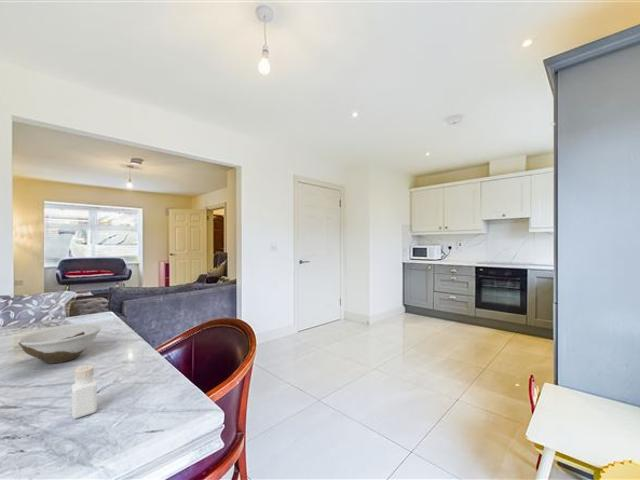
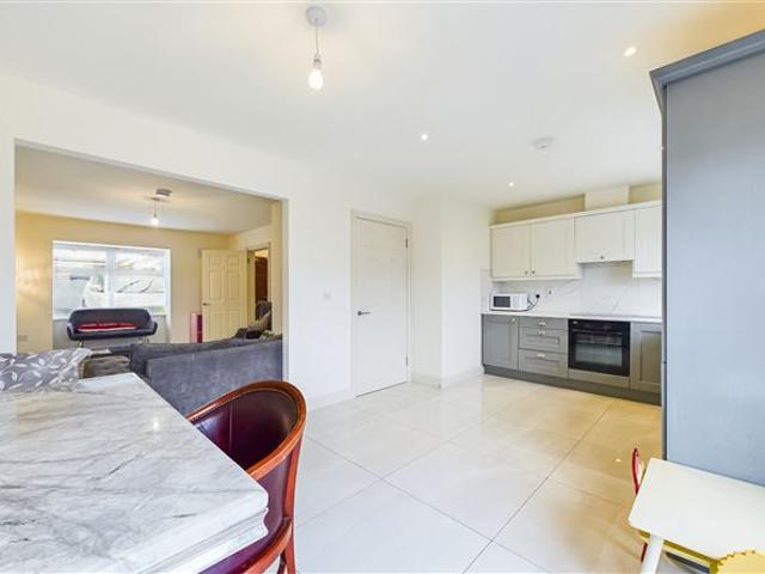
- pepper shaker [71,364,98,419]
- bowl [16,322,103,365]
